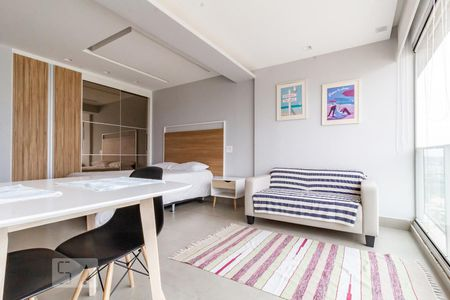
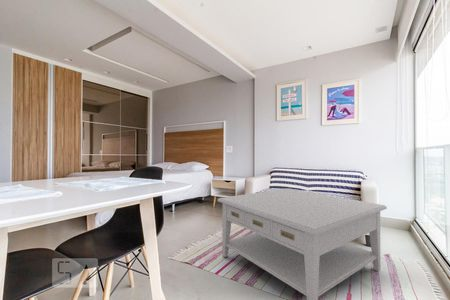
+ coffee table [217,187,388,300]
